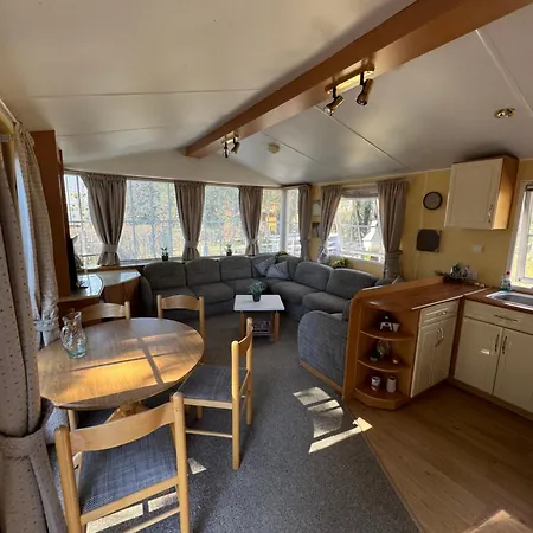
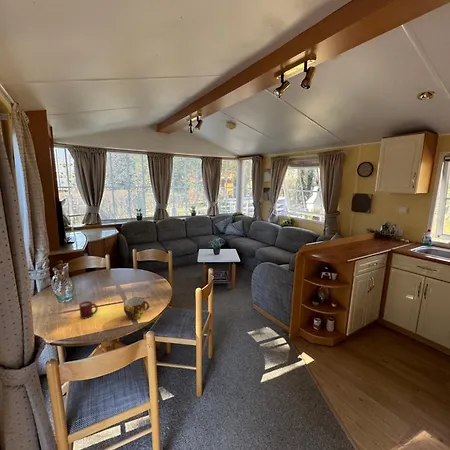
+ cup [78,300,99,320]
+ cup [123,296,150,320]
